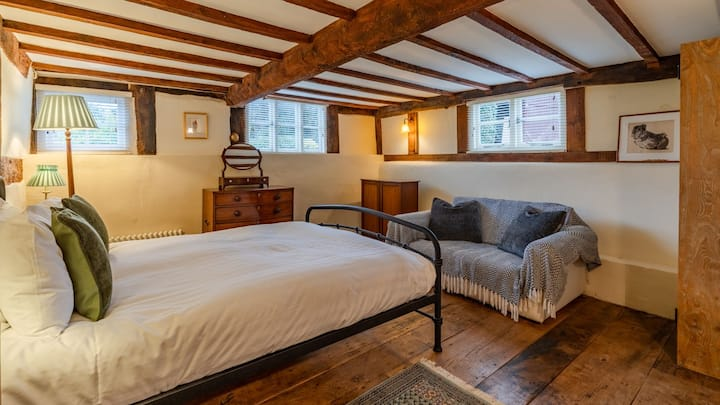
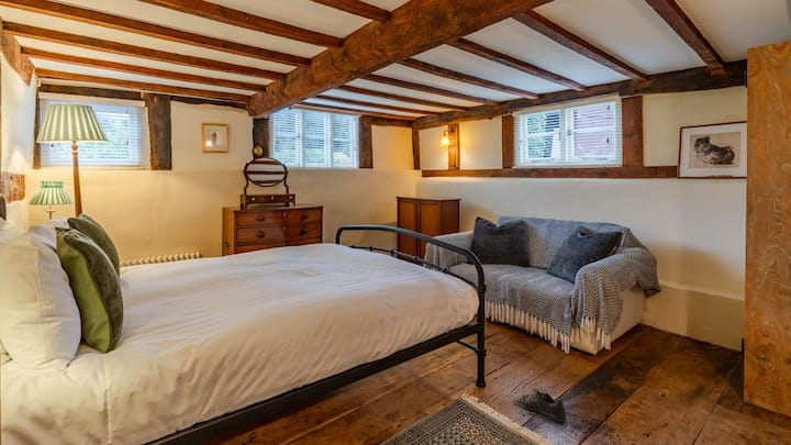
+ shoe [512,388,567,423]
